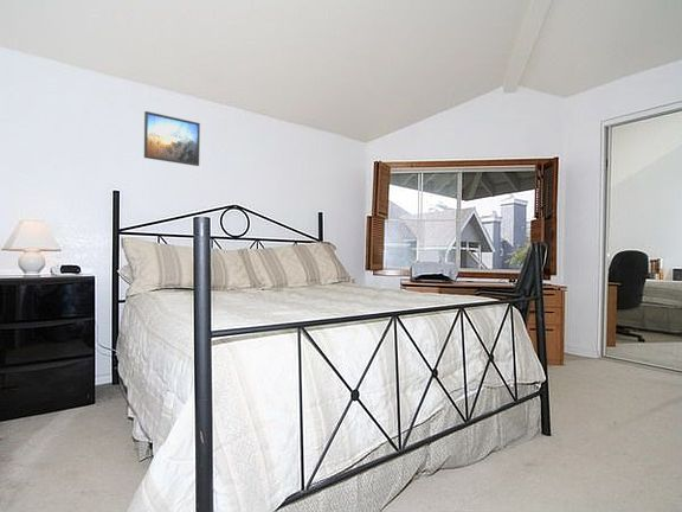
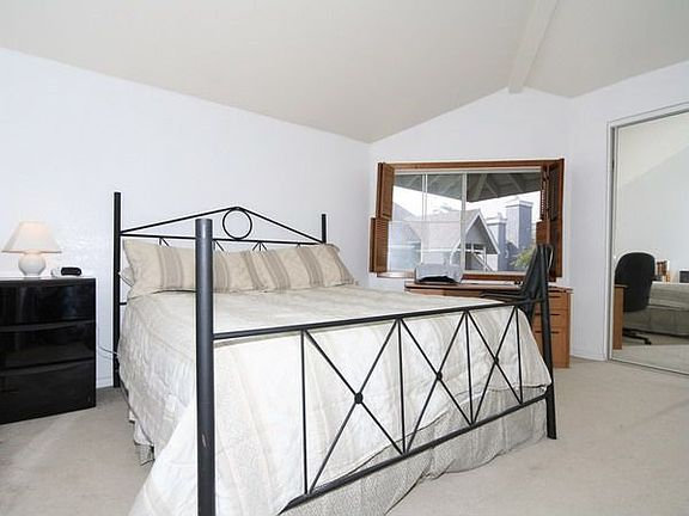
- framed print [143,110,201,167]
